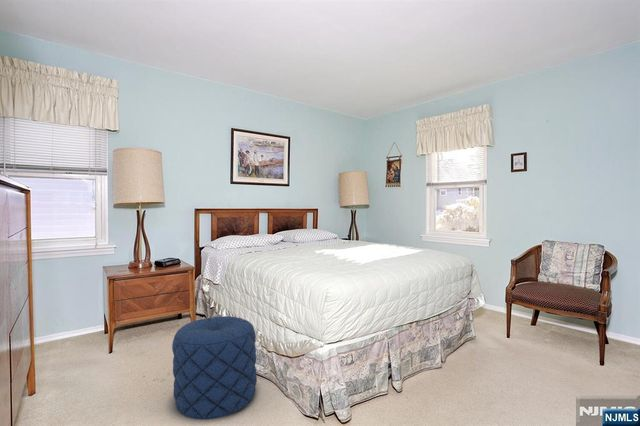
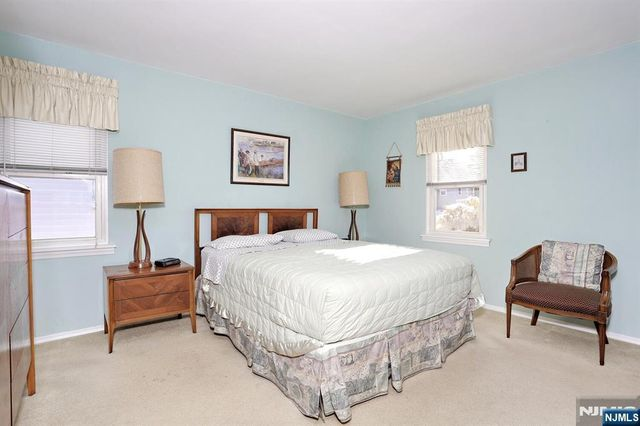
- pouf [171,315,258,421]
